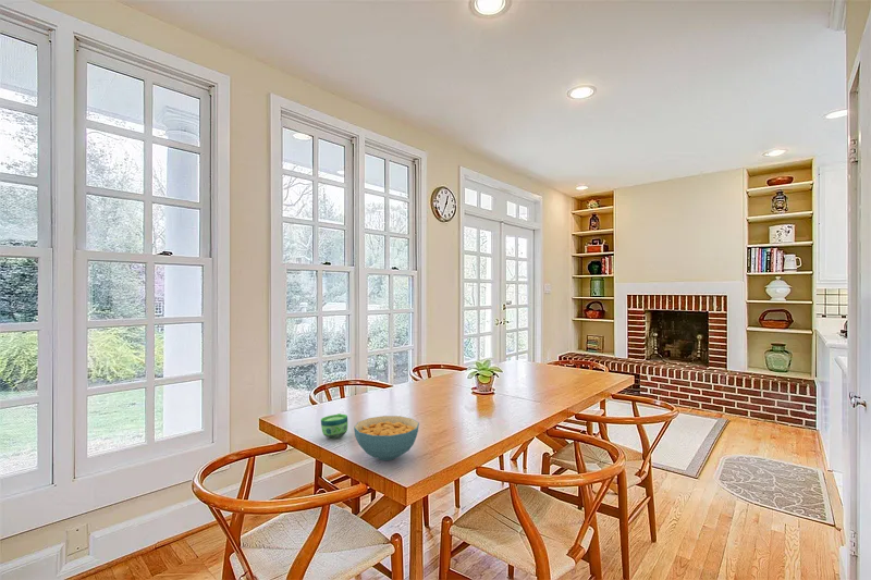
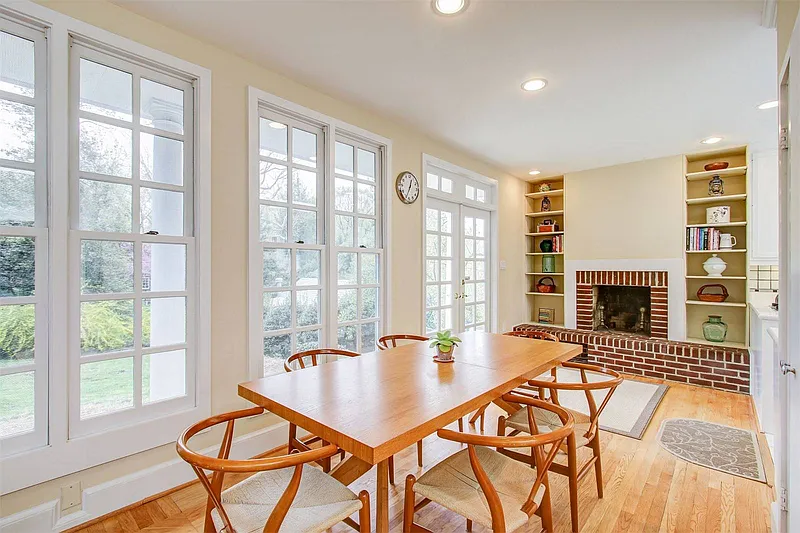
- cup [320,412,348,440]
- cereal bowl [353,415,420,461]
